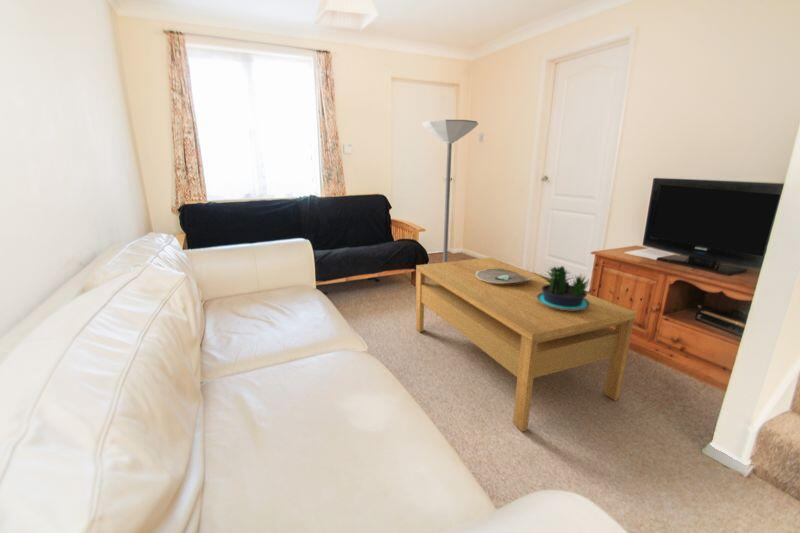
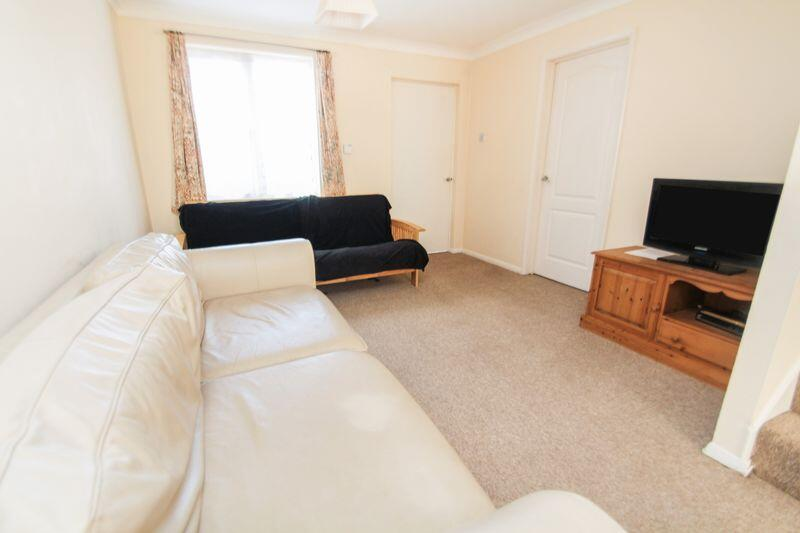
- decorative bowl [475,268,533,284]
- floor lamp [421,119,479,263]
- potted plant [536,265,593,311]
- coffee table [415,256,638,432]
